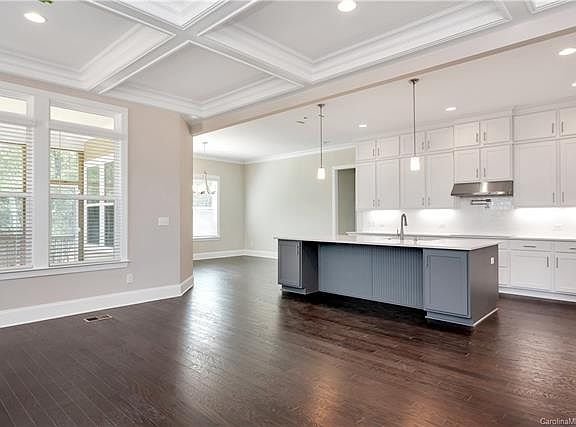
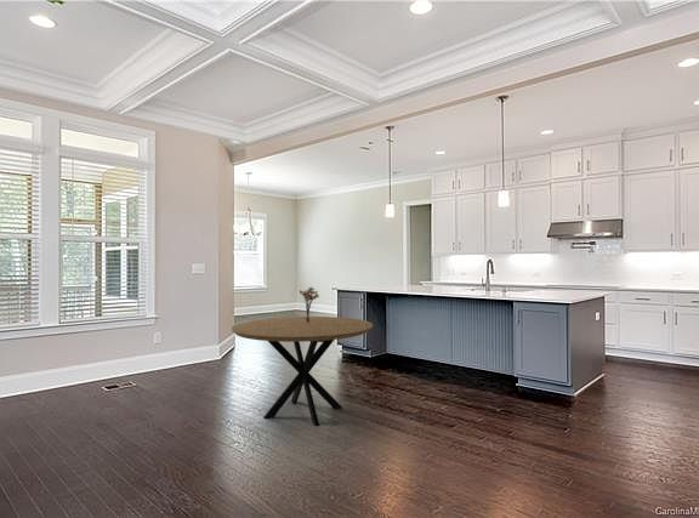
+ bouquet [299,285,320,323]
+ dining table [231,315,374,427]
